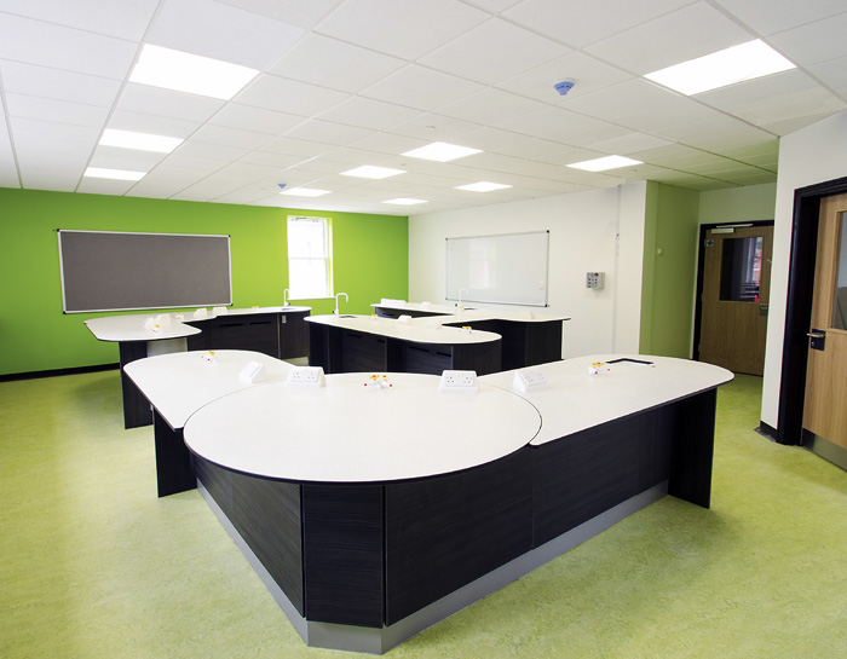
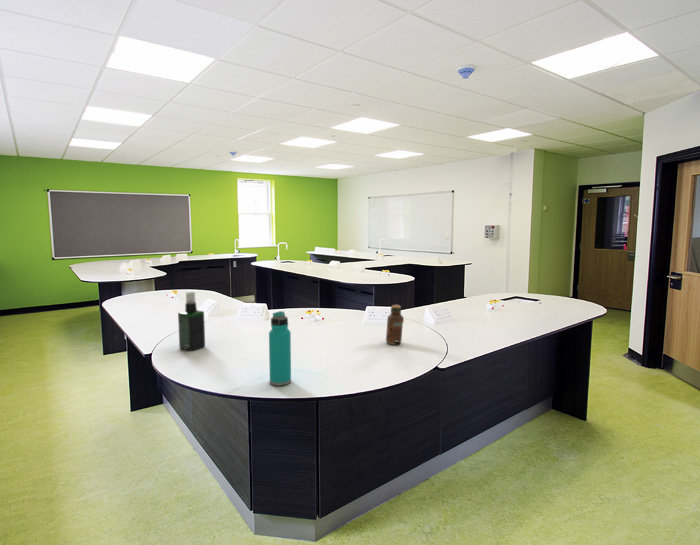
+ drink bottle [385,304,405,346]
+ spray bottle [177,291,206,352]
+ water bottle [268,310,292,387]
